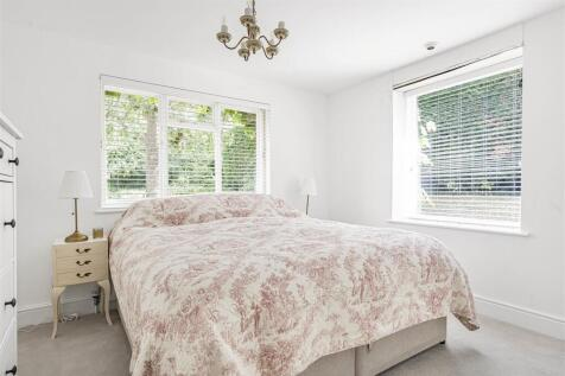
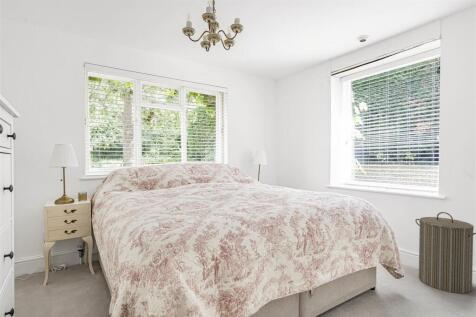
+ laundry hamper [414,211,476,294]
